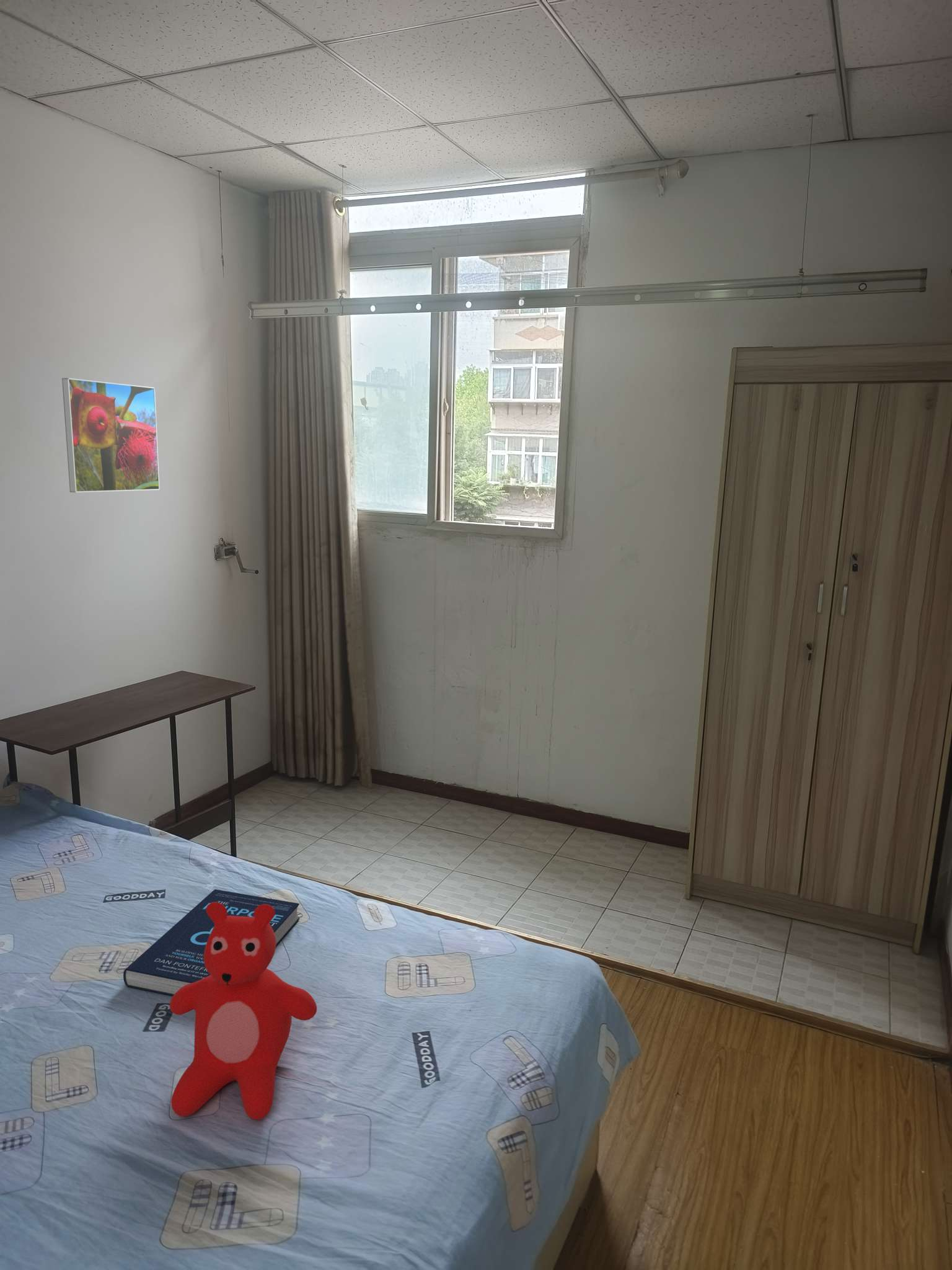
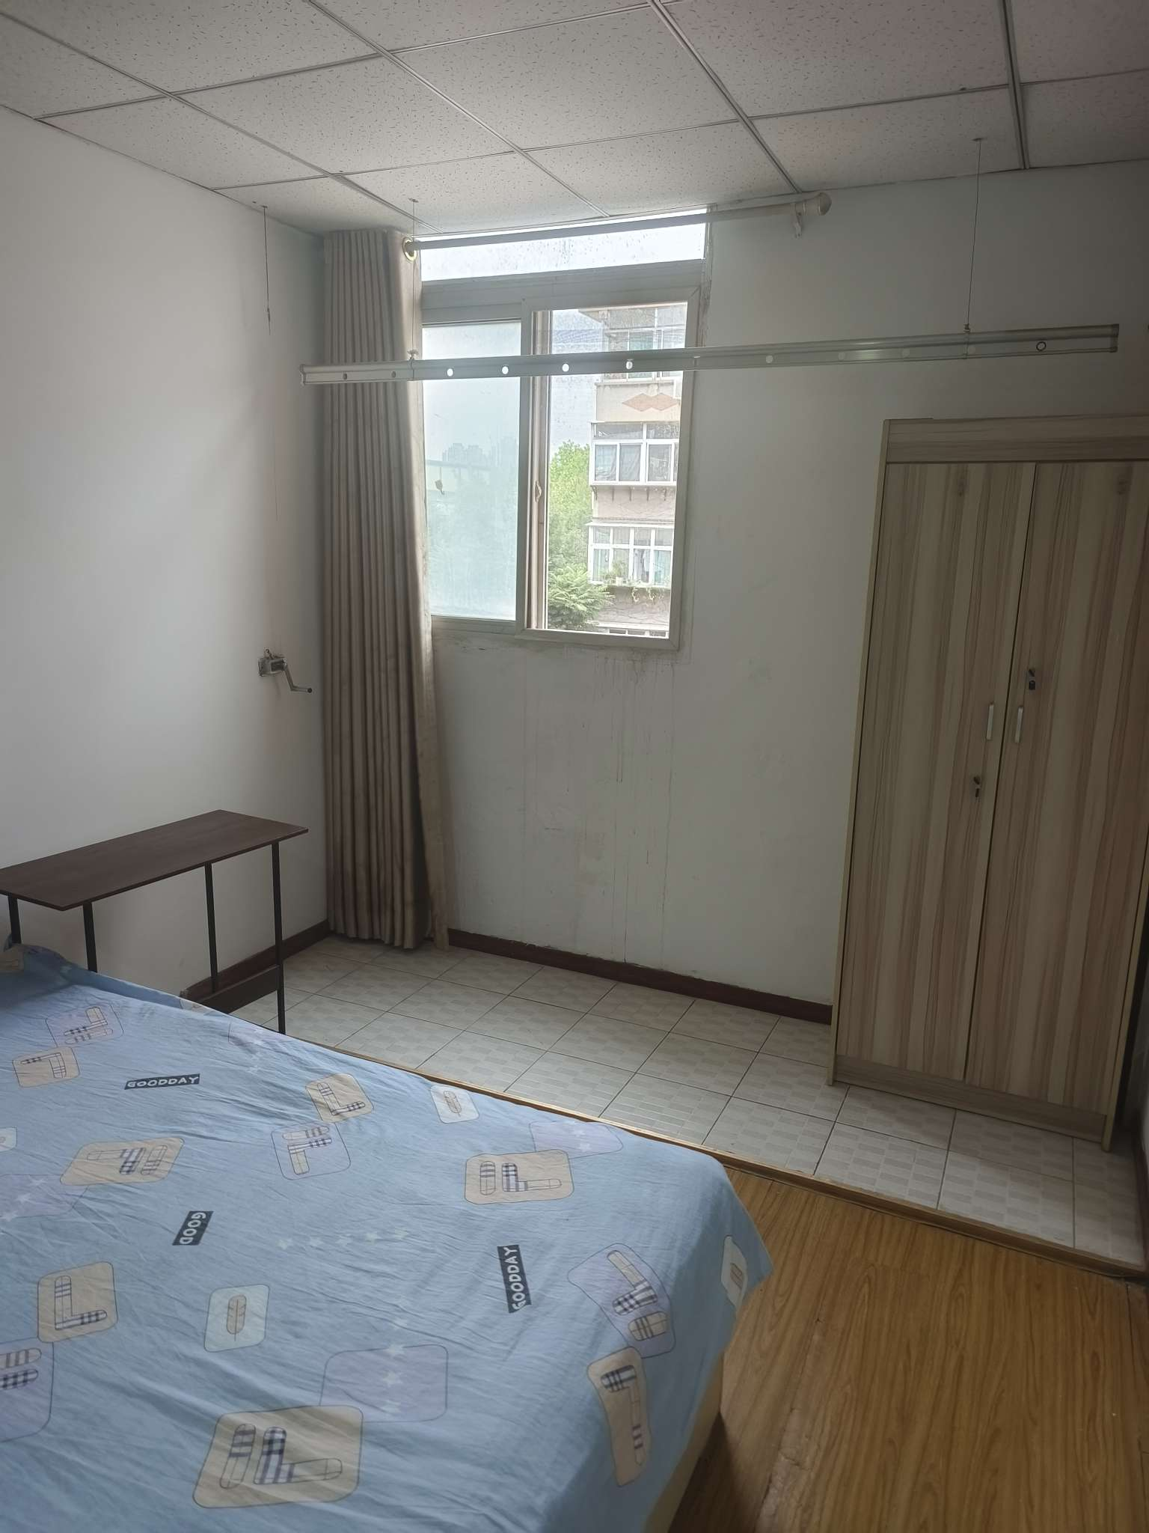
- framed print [61,378,161,493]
- book [123,889,300,997]
- teddy bear [169,902,317,1121]
